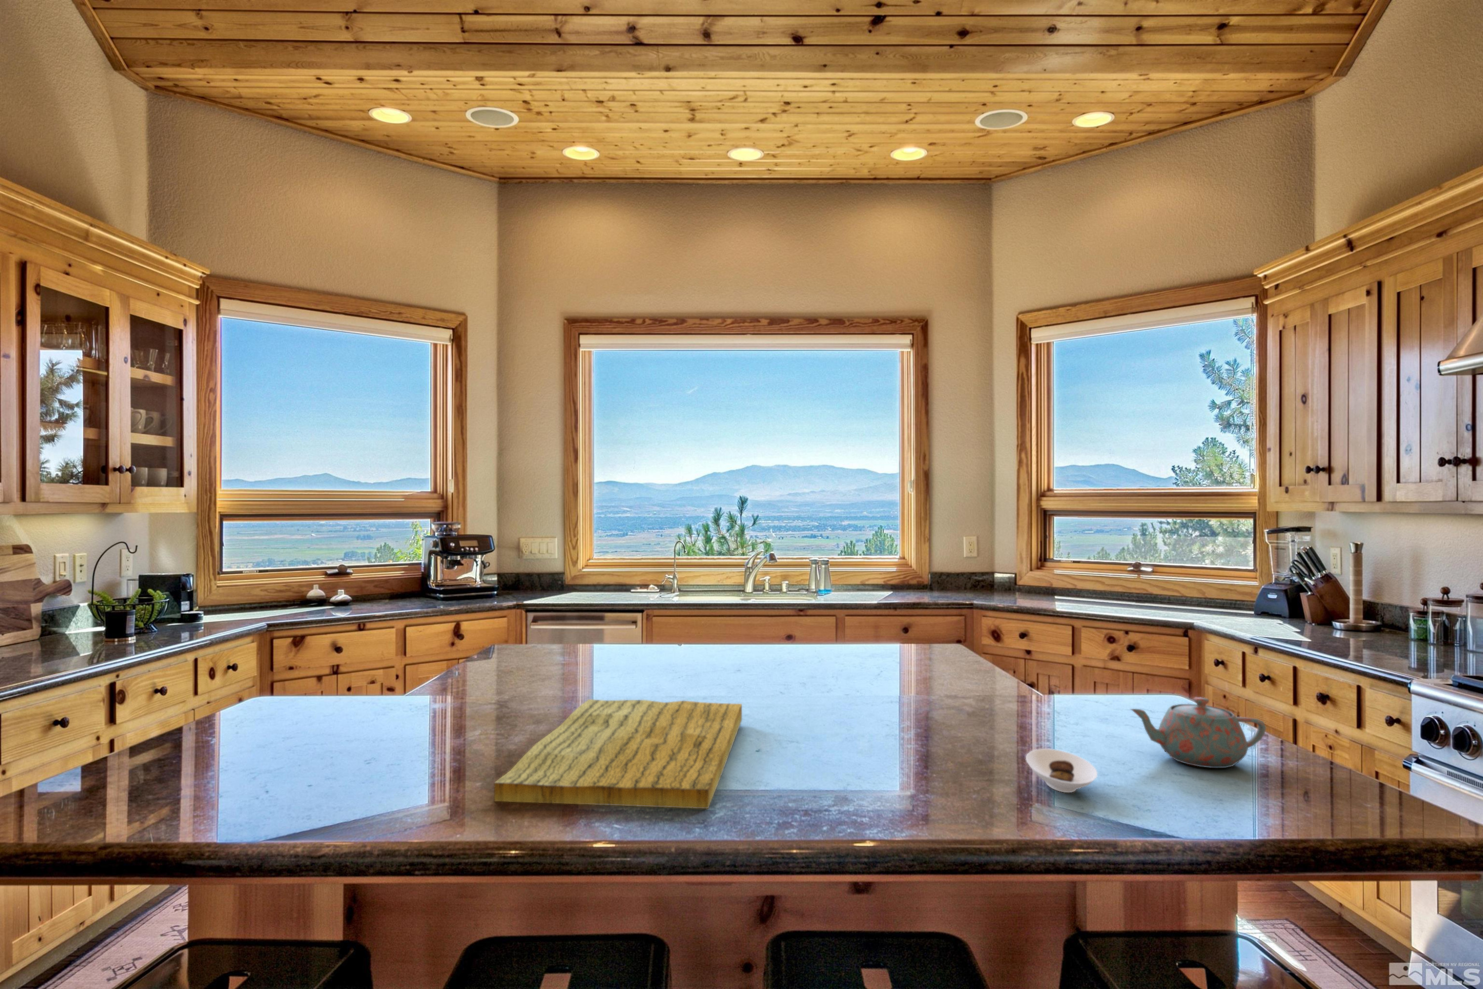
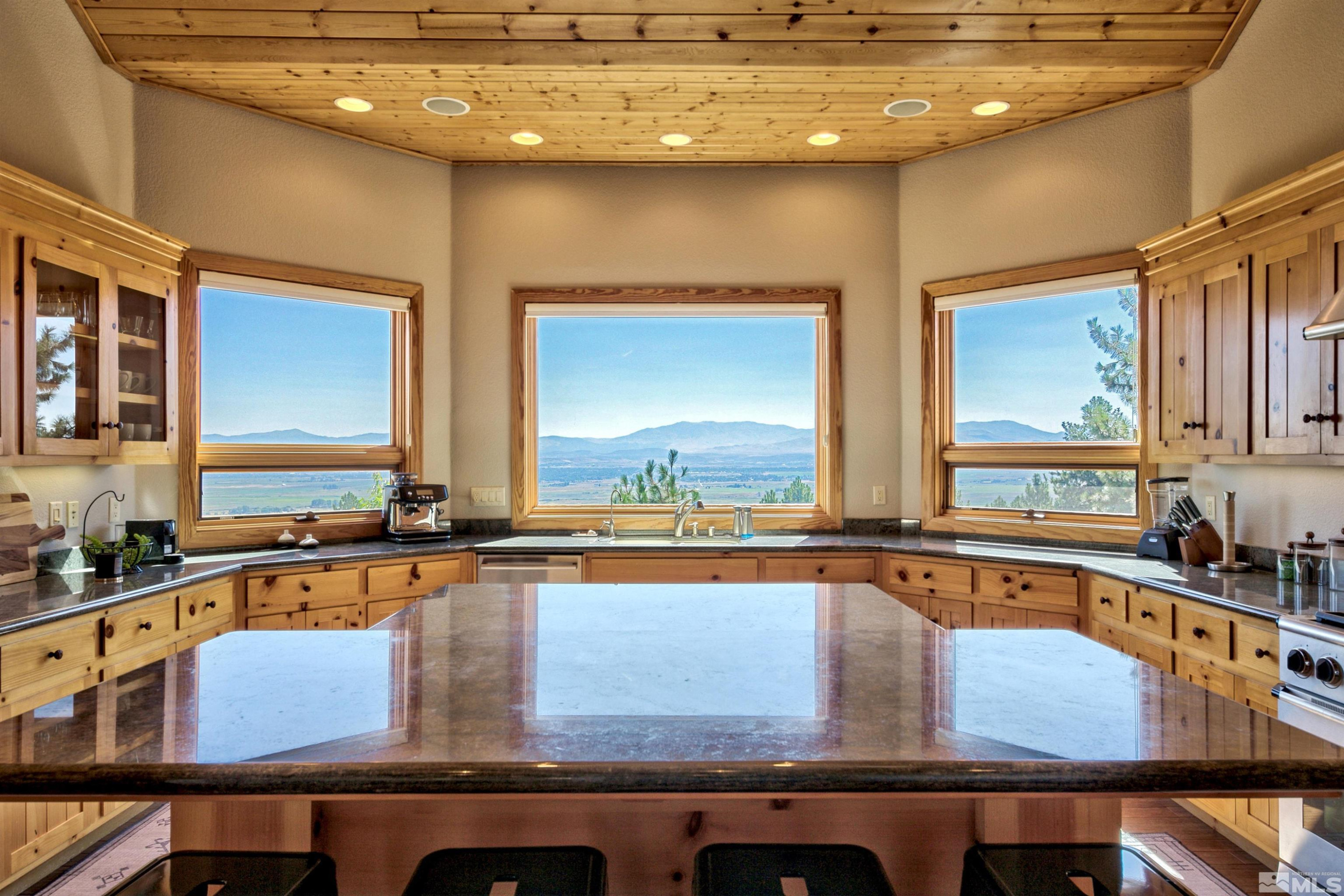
- cutting board [494,699,743,809]
- teapot [1130,696,1267,768]
- saucer [1025,748,1098,794]
